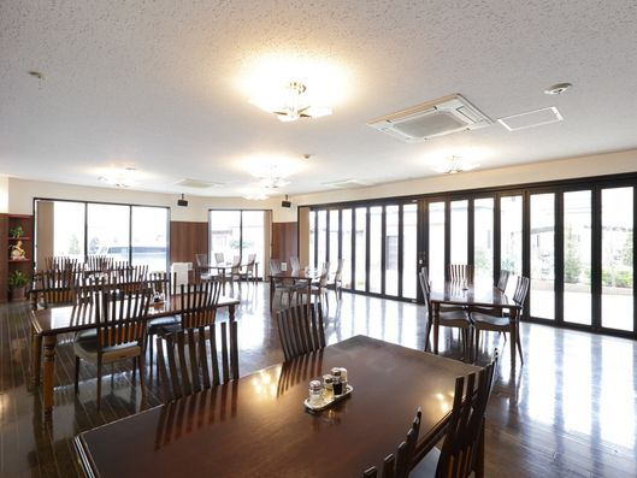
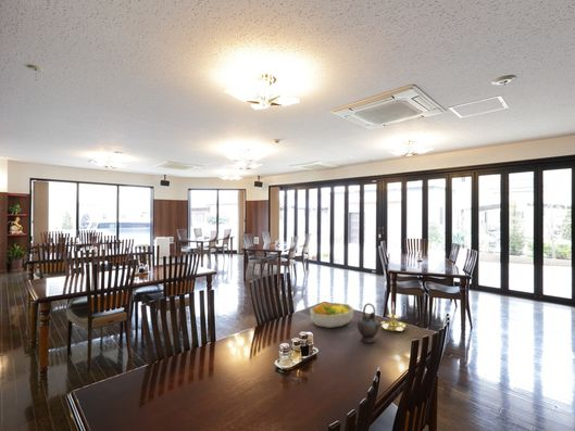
+ fruit bowl [309,301,355,329]
+ candle holder [380,302,407,332]
+ teapot [357,302,382,344]
